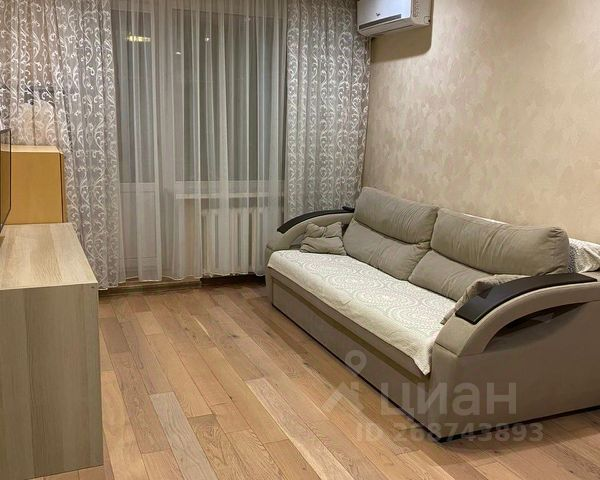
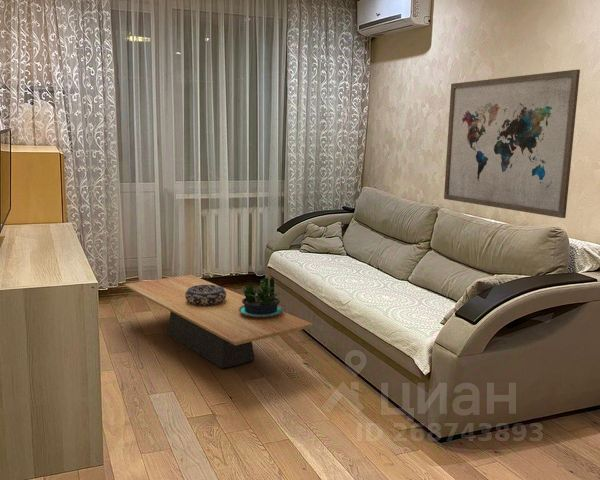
+ coffee table [123,274,314,369]
+ wall art [443,69,581,219]
+ decorative bowl [185,284,226,305]
+ potted plant [238,277,284,318]
